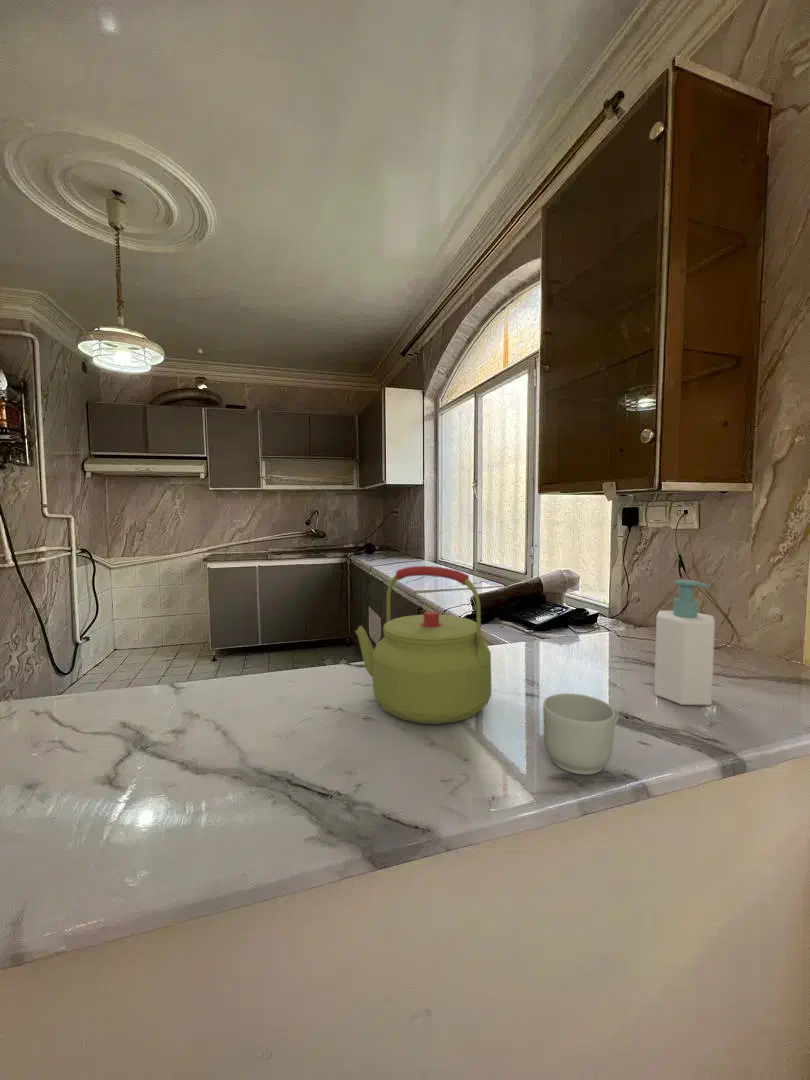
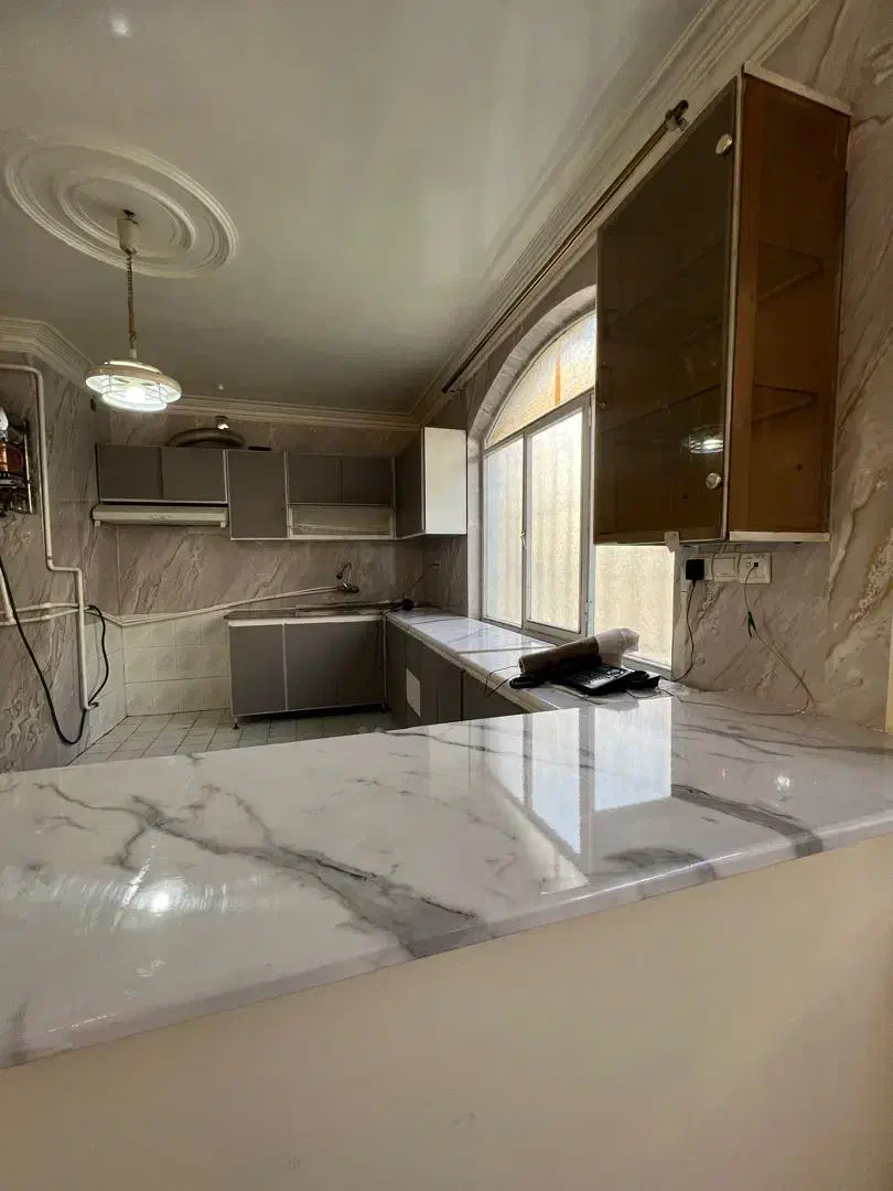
- soap bottle [653,579,716,706]
- kettle [354,565,492,725]
- mug [542,692,620,776]
